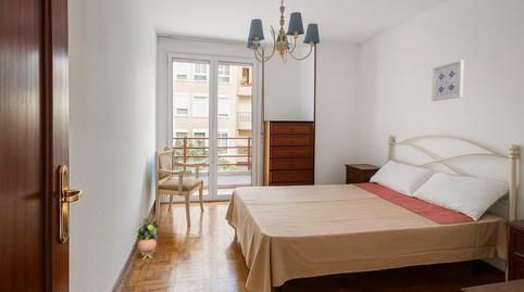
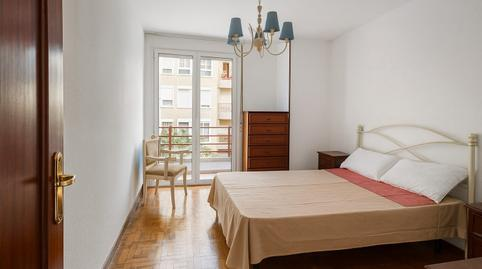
- potted plant [136,217,160,262]
- wall art [431,59,465,102]
